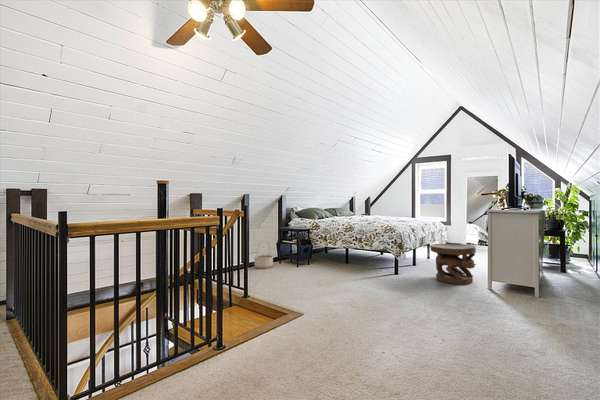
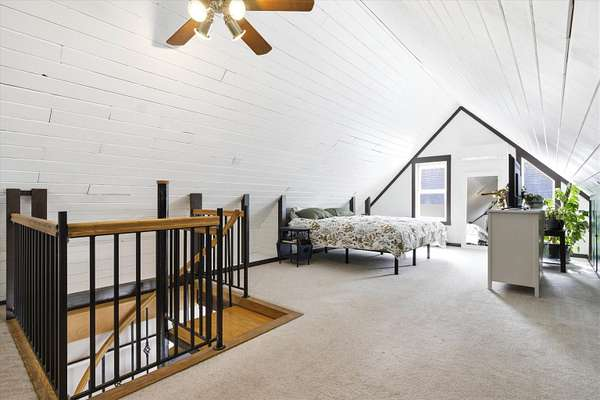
- side table [430,243,477,286]
- basket [253,239,274,270]
